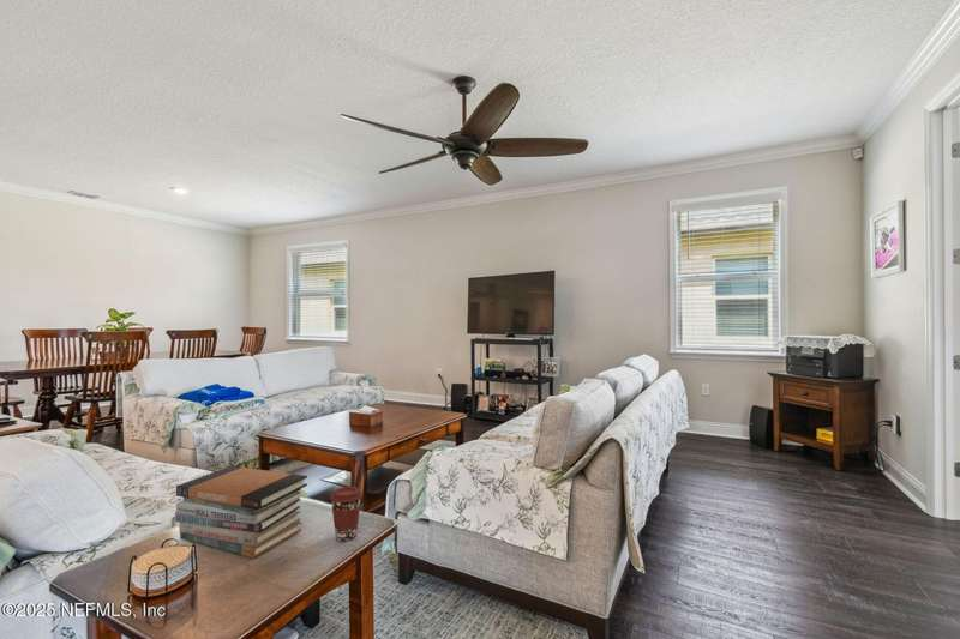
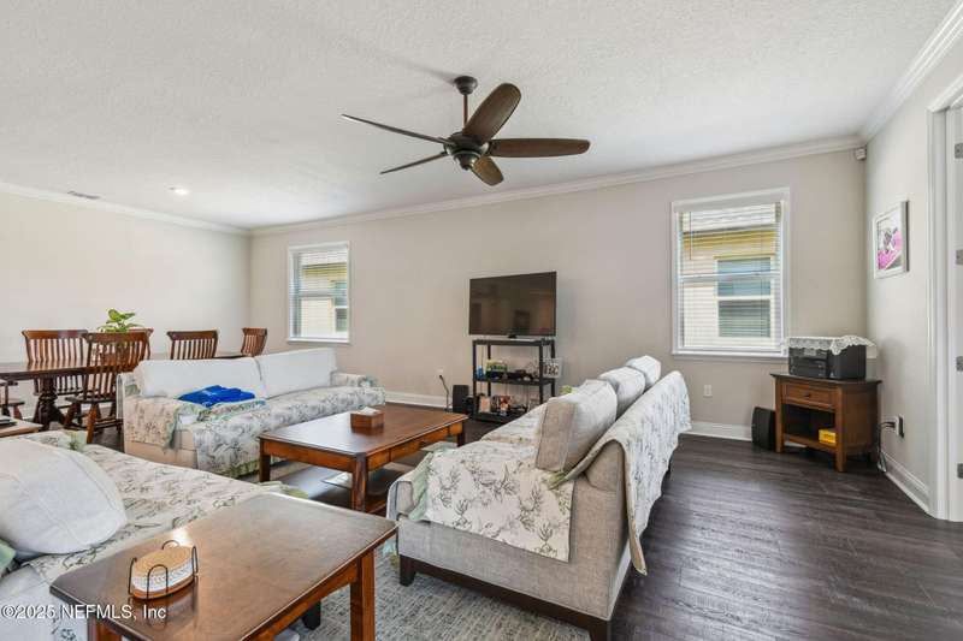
- book stack [174,465,308,560]
- coffee cup [329,486,364,542]
